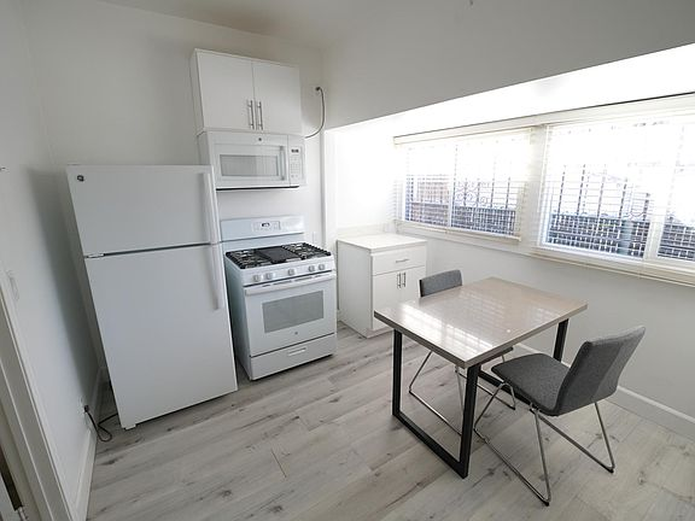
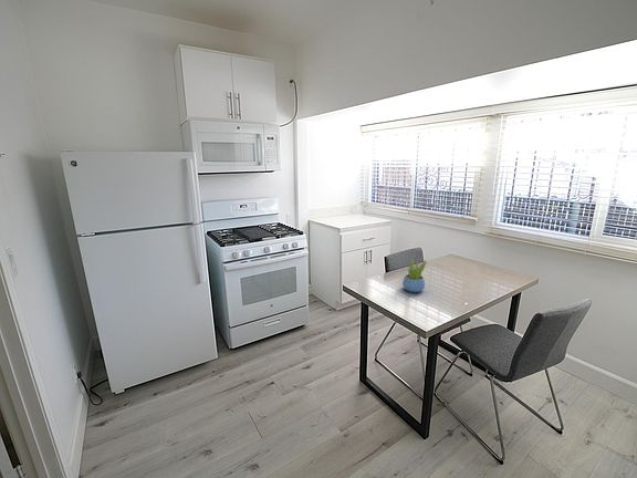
+ succulent plant [401,256,427,293]
